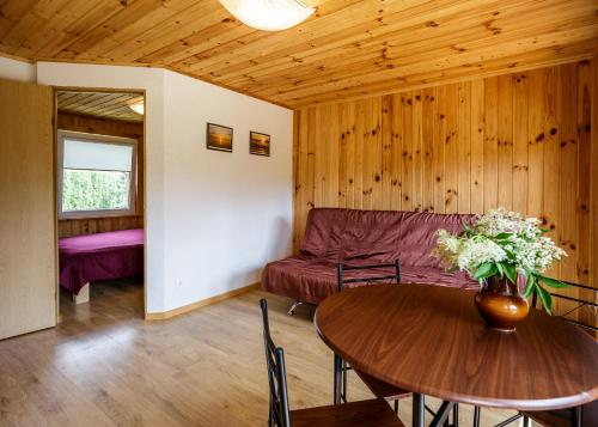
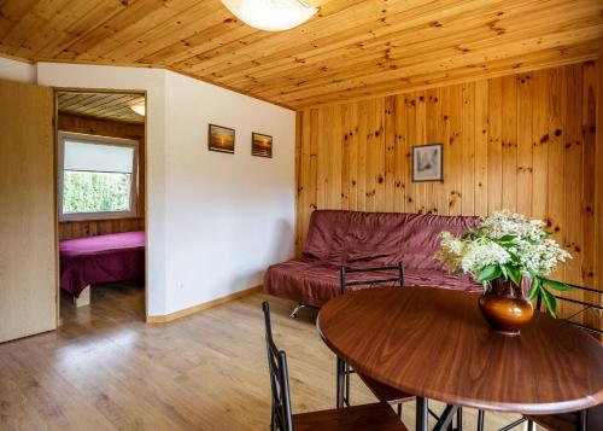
+ wall art [410,141,445,184]
